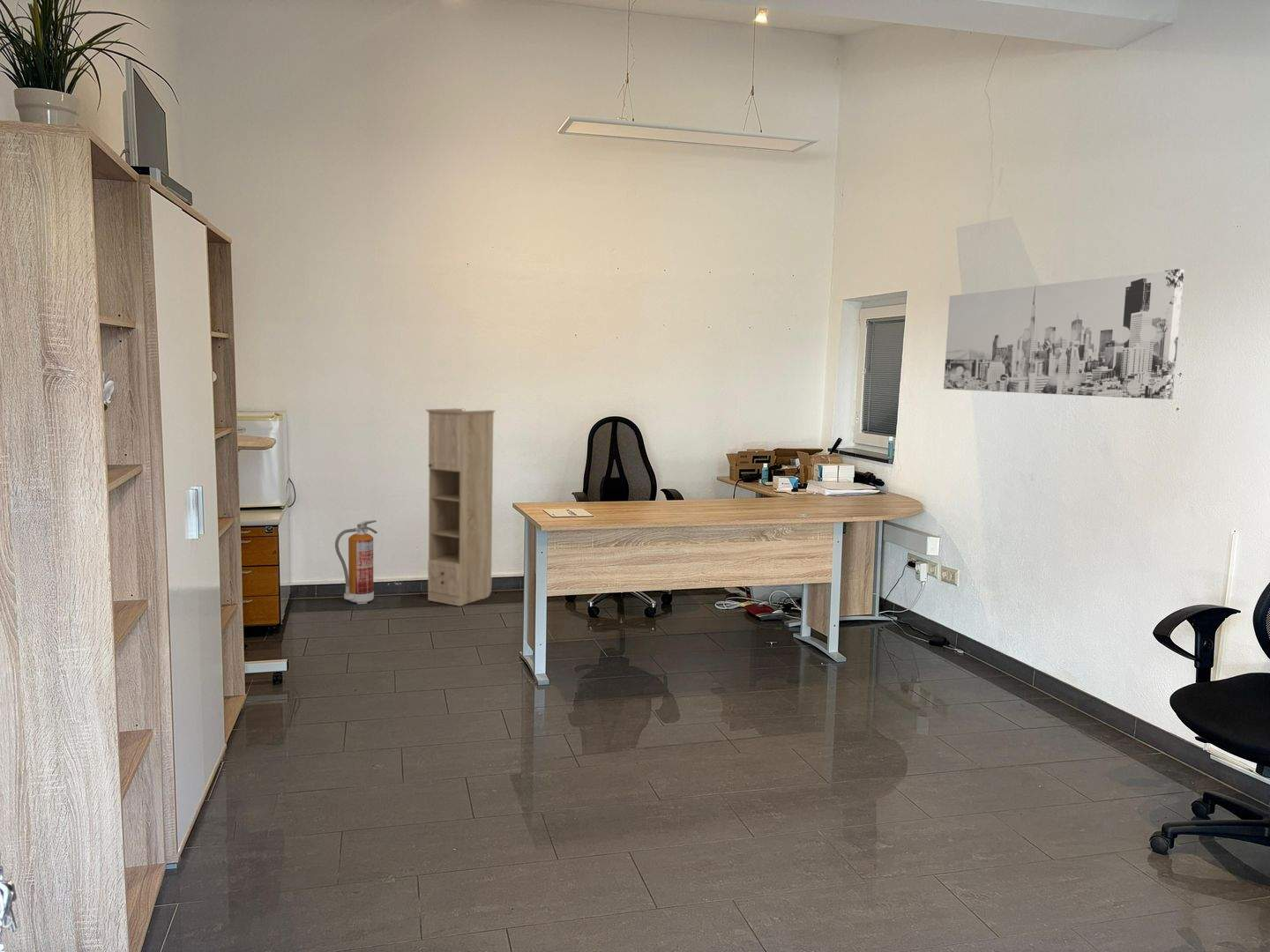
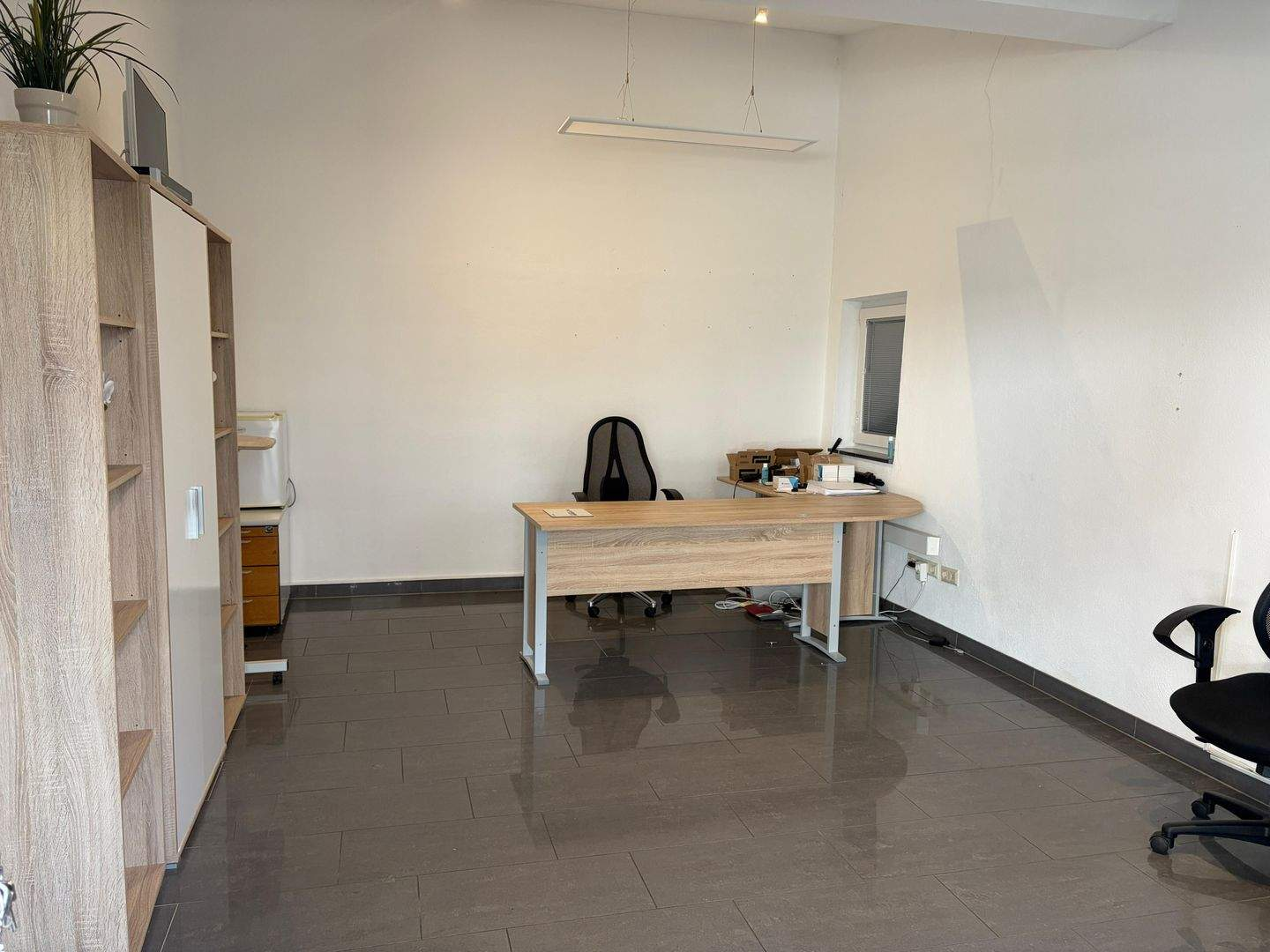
- wall art [943,268,1185,400]
- fire extinguisher [334,519,378,605]
- storage cabinet [425,408,497,607]
